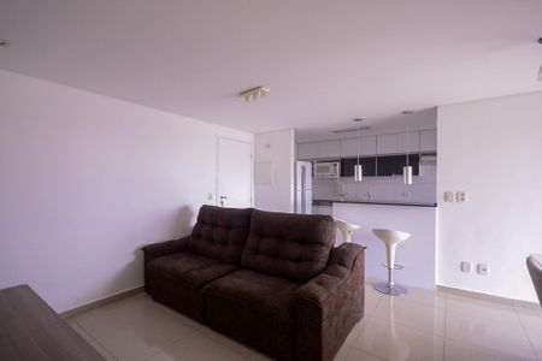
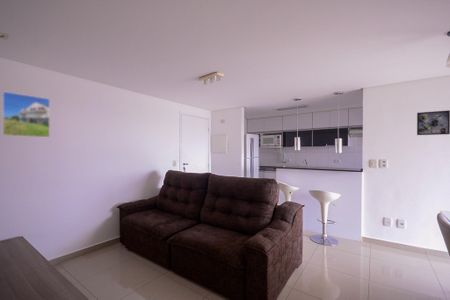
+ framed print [416,109,450,136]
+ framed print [1,90,51,138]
